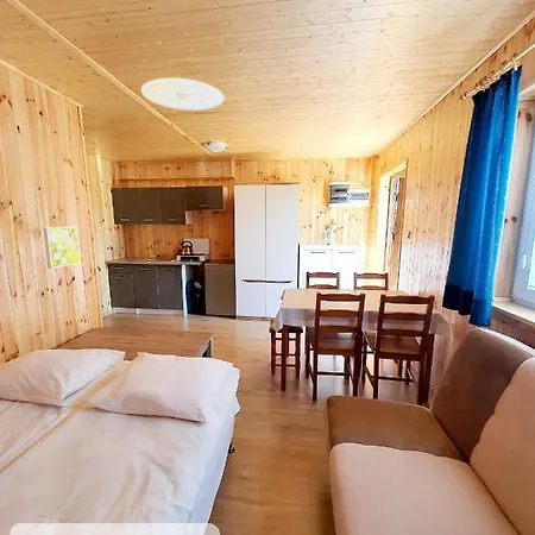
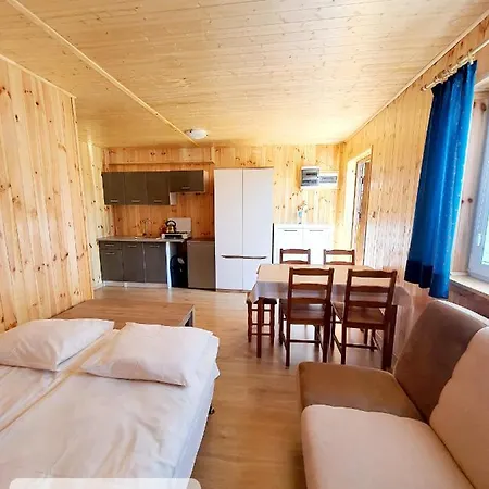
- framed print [43,226,82,270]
- ceiling light [140,76,226,112]
